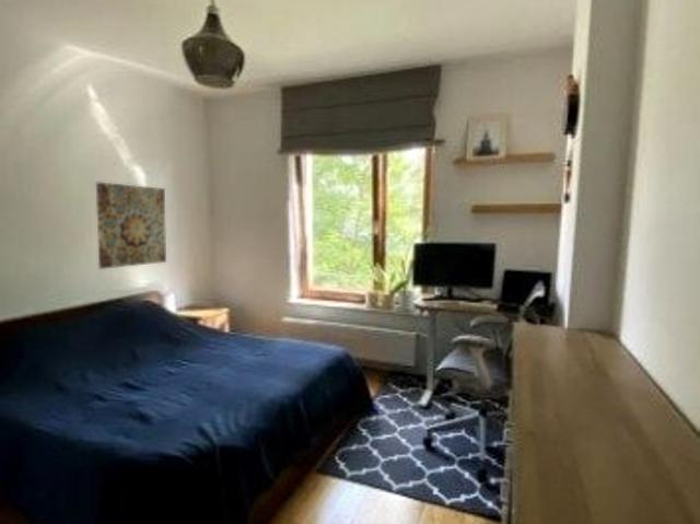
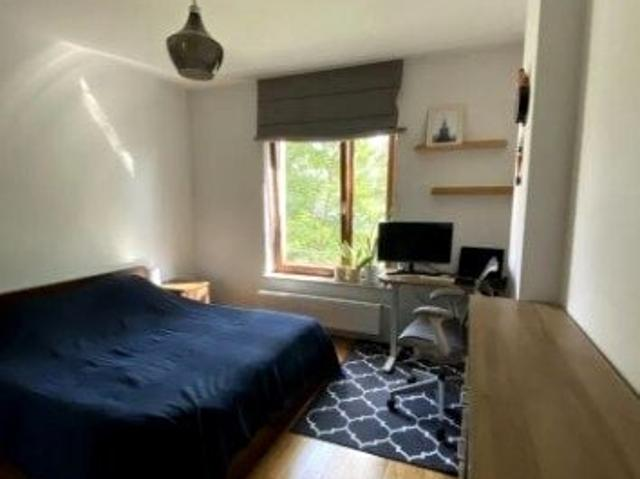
- wall art [95,182,167,270]
